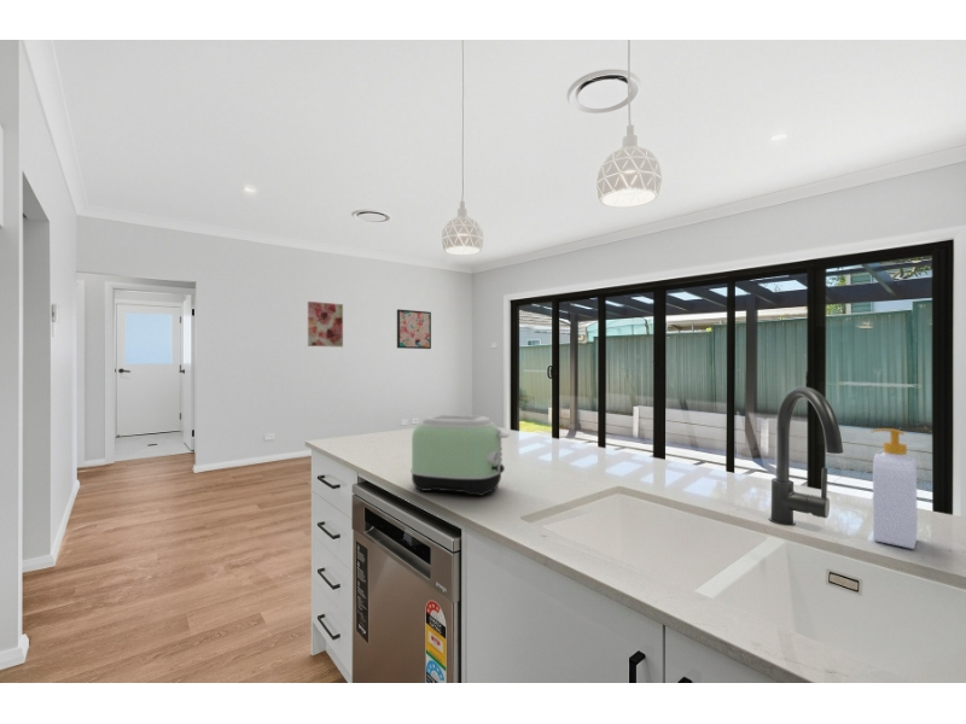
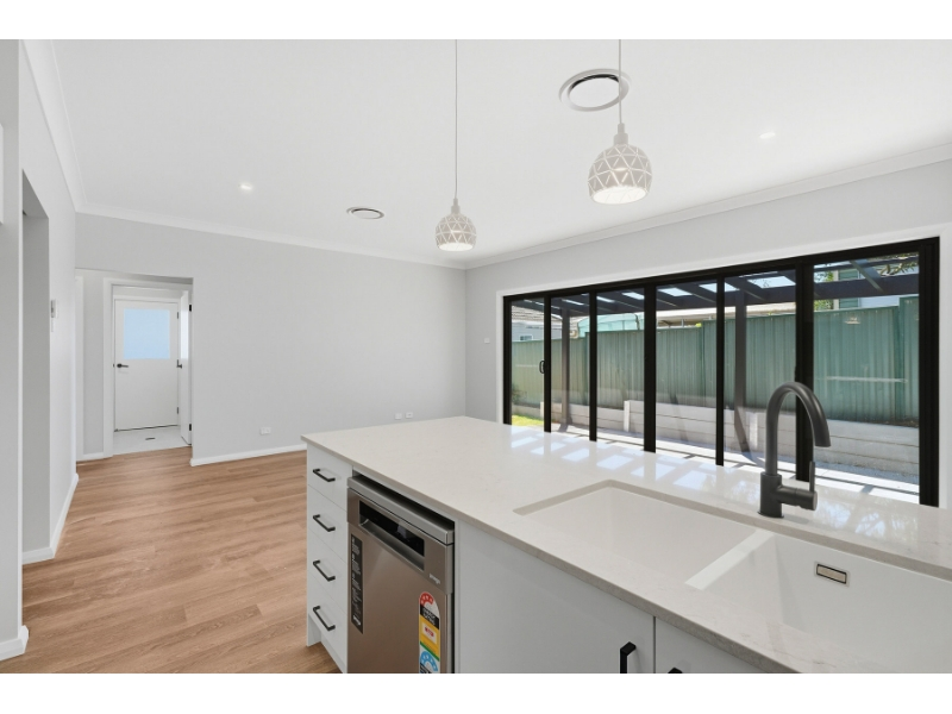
- wall art [307,300,344,348]
- toaster [409,414,511,497]
- wall art [396,308,432,350]
- soap bottle [869,427,919,550]
